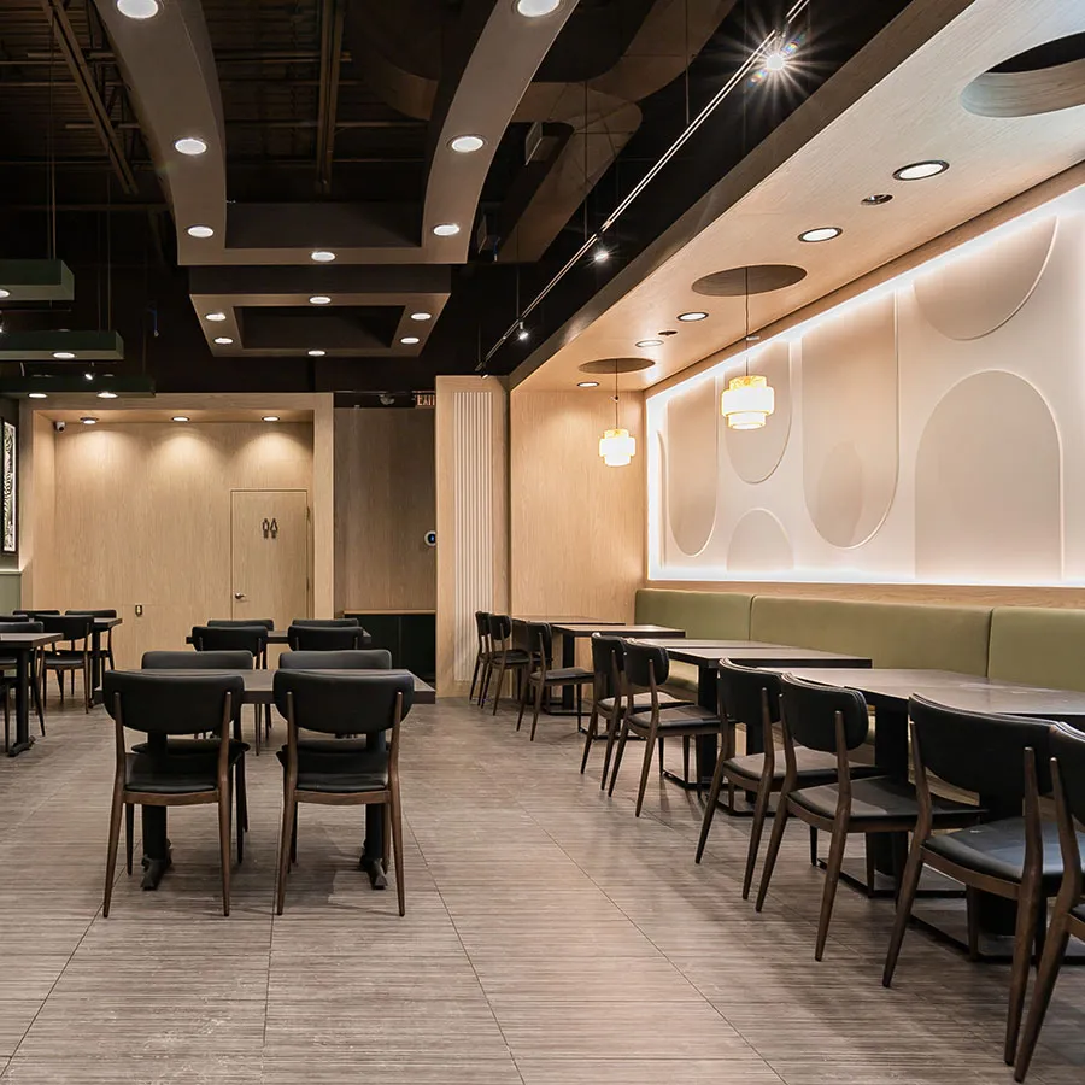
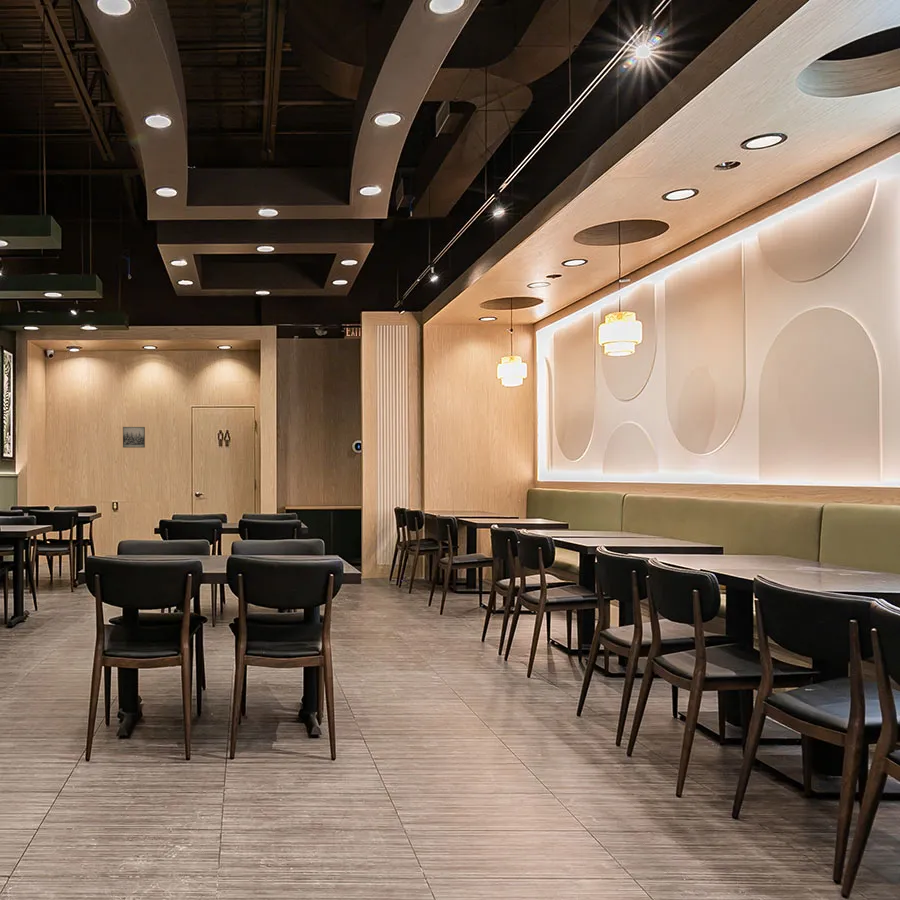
+ wall art [122,426,146,449]
